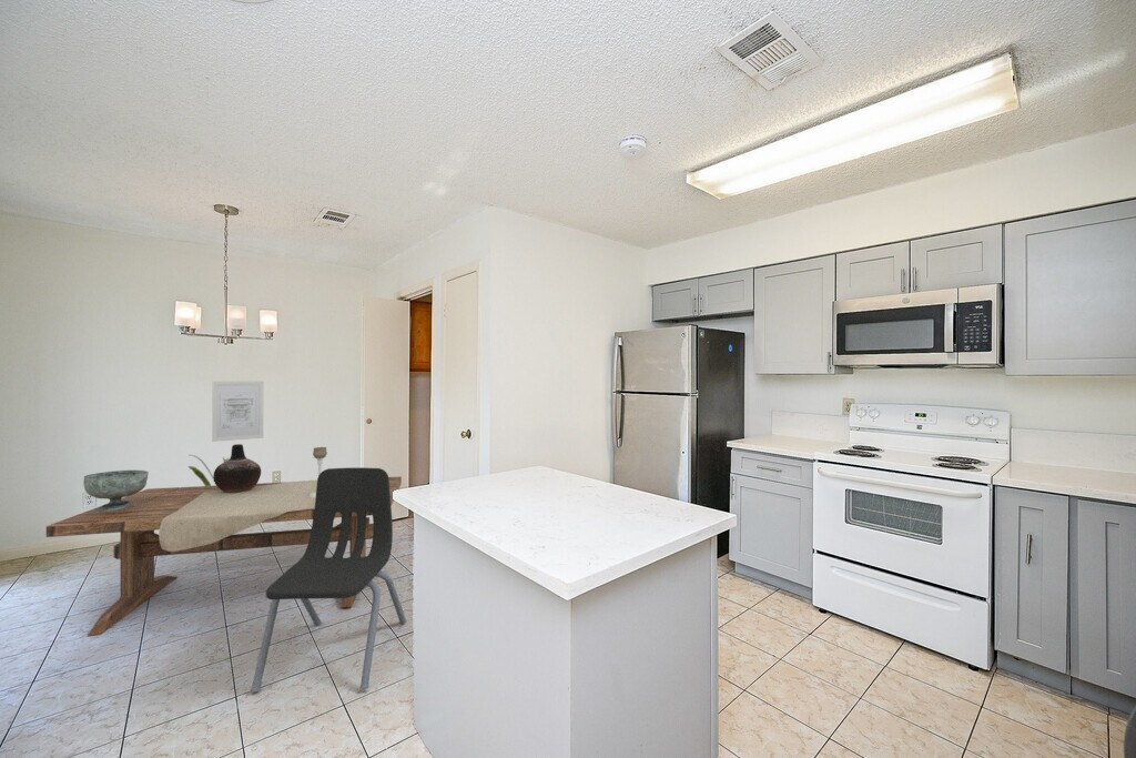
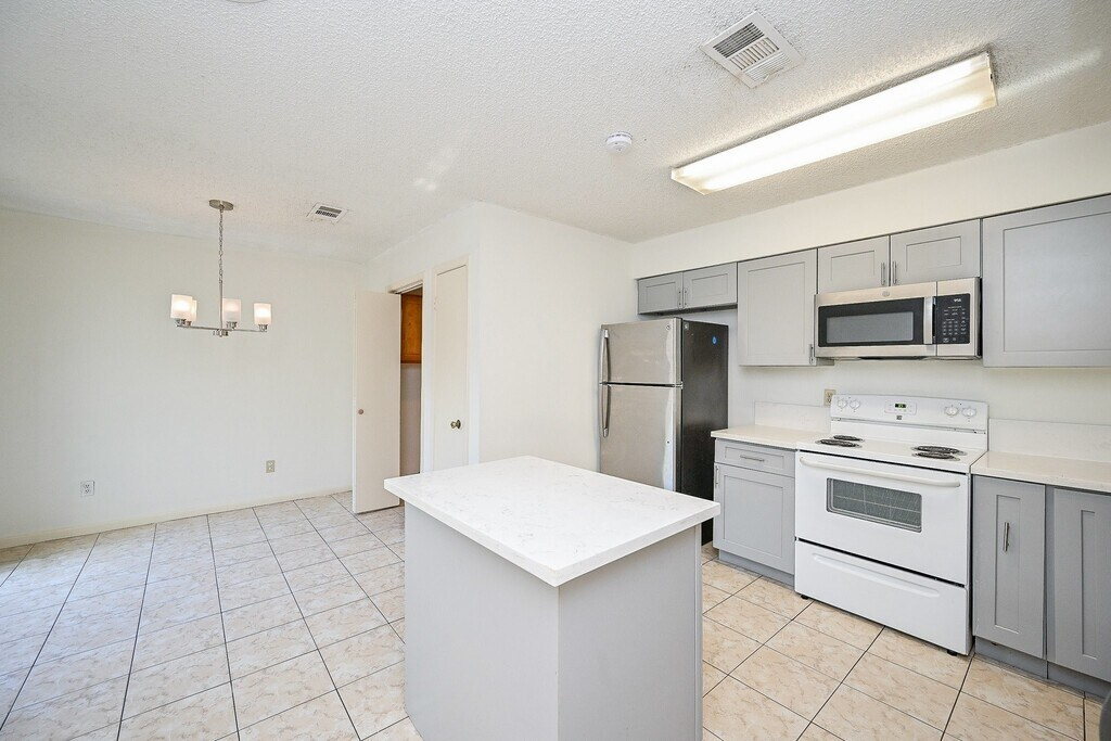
- wall art [211,381,264,443]
- vase [213,443,262,493]
- house plant [186,454,230,486]
- dining table [45,475,403,638]
- candle holder [308,446,328,498]
- decorative bowl [82,469,150,511]
- dining chair [250,466,407,694]
